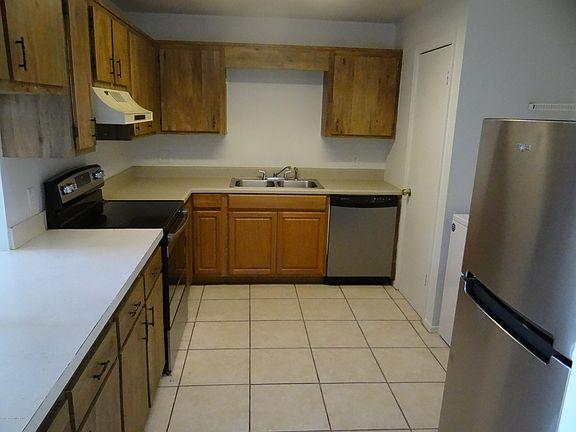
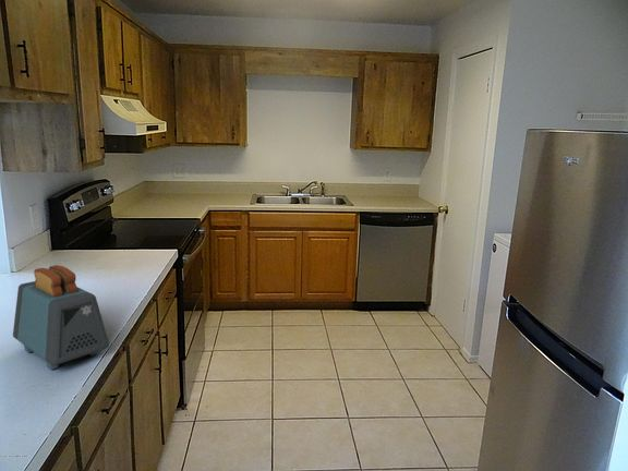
+ toaster [12,264,110,371]
